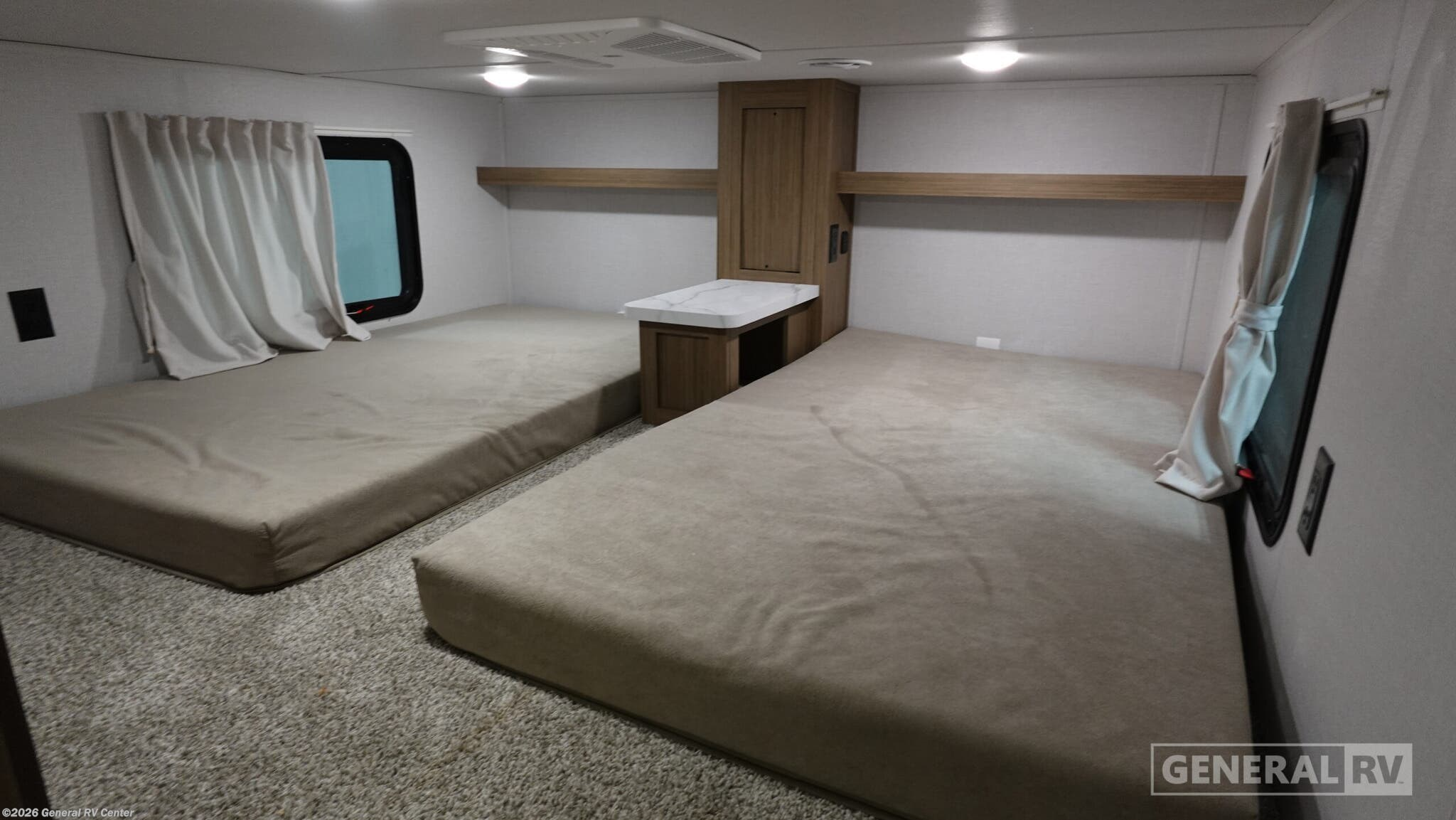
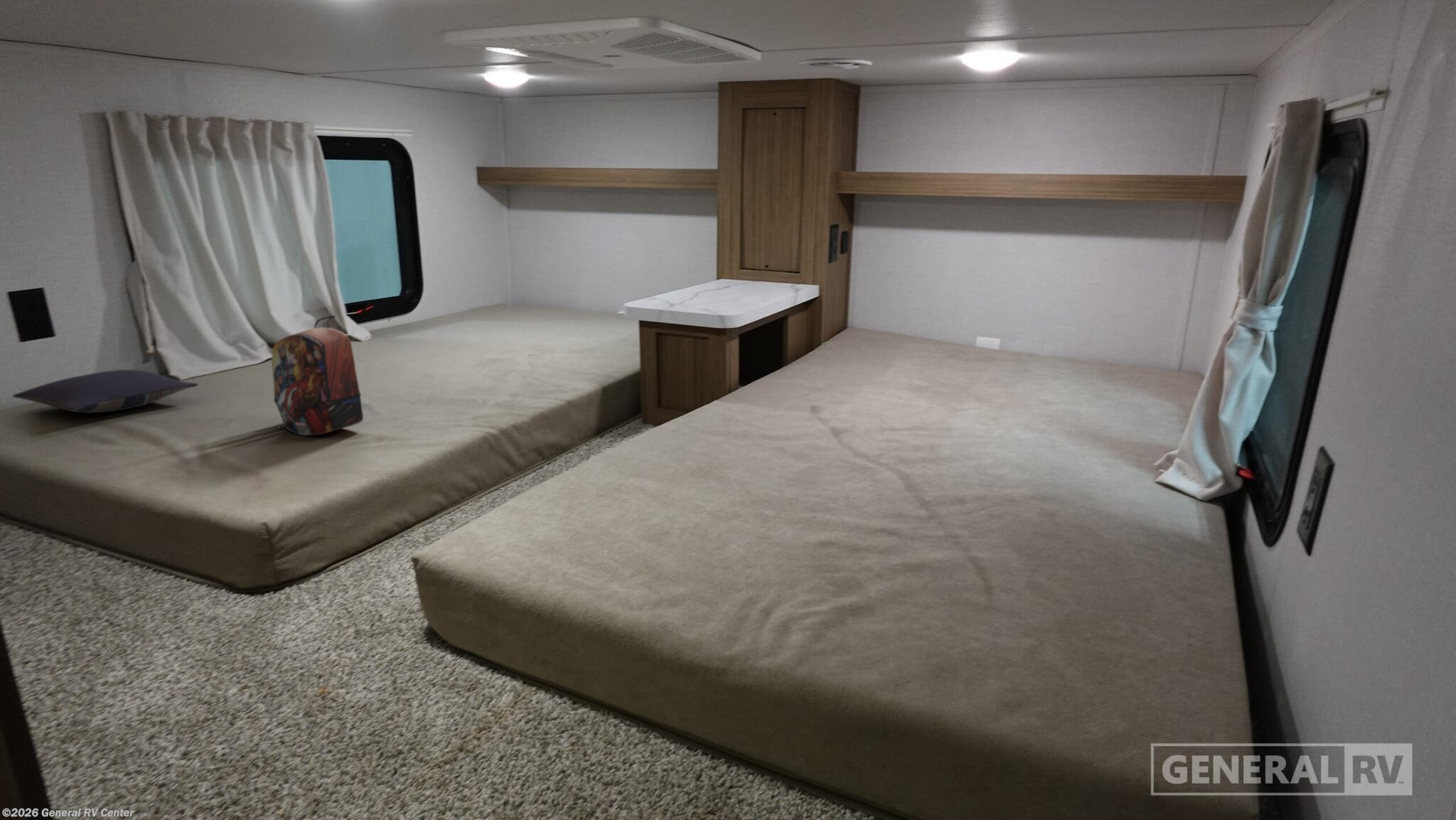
+ pillow [11,369,199,414]
+ backpack [271,315,364,437]
